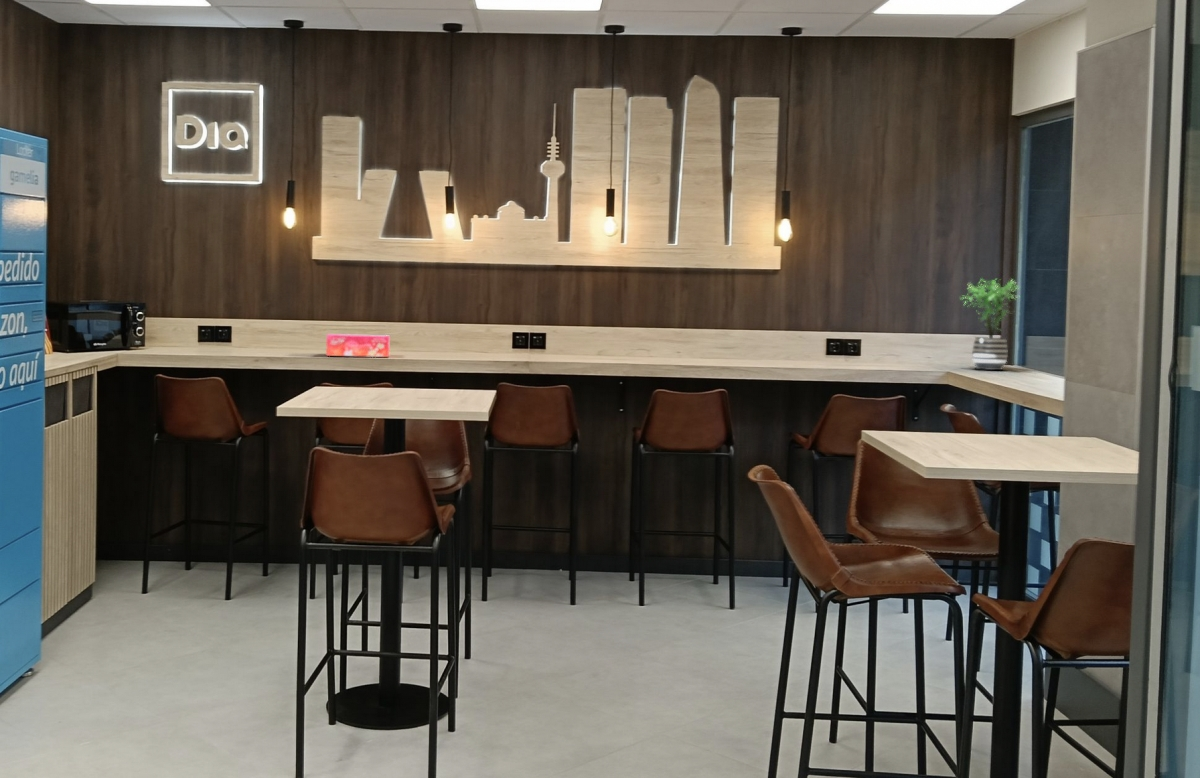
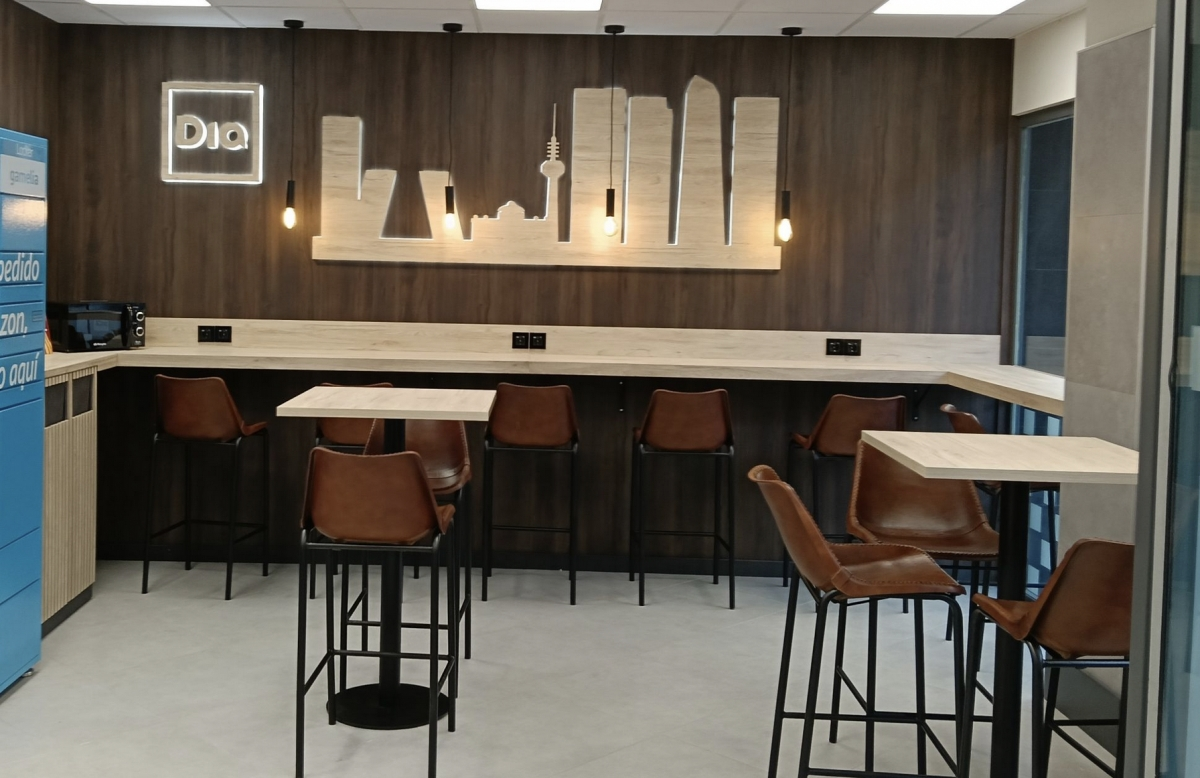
- potted plant [959,277,1020,371]
- tissue box [325,333,391,358]
